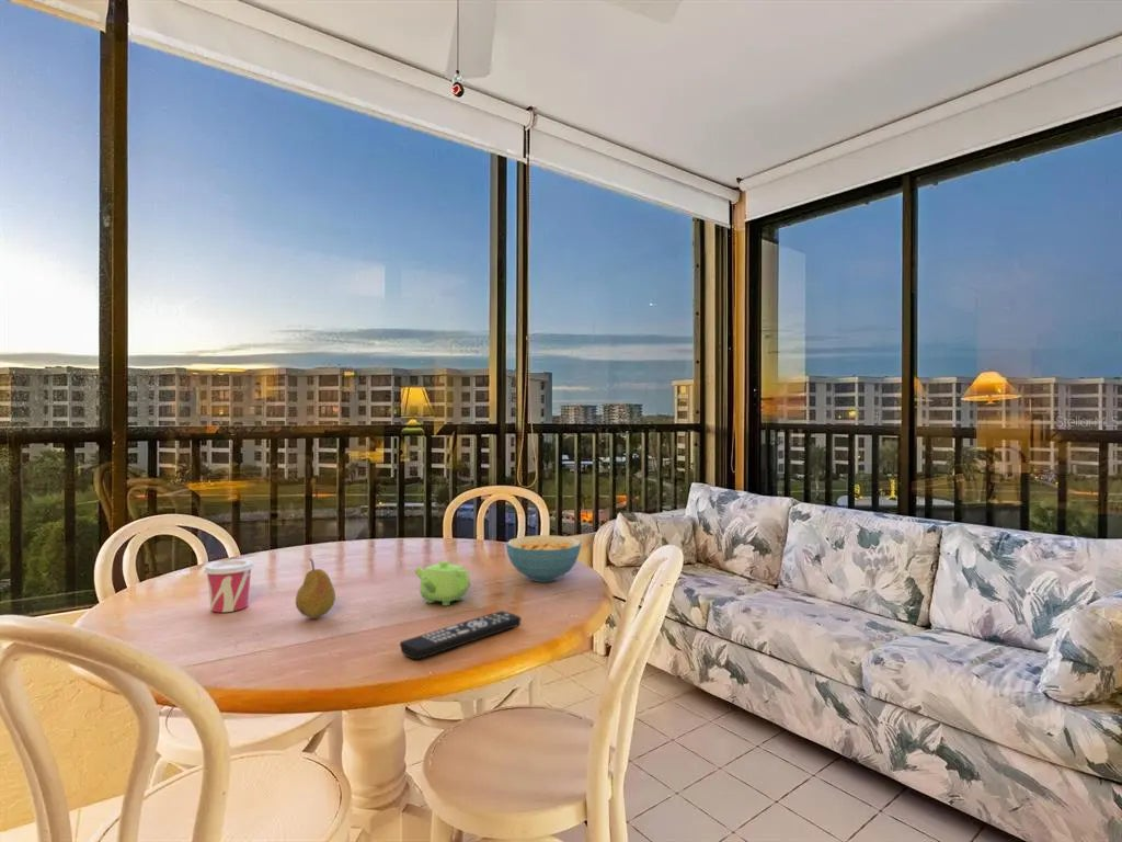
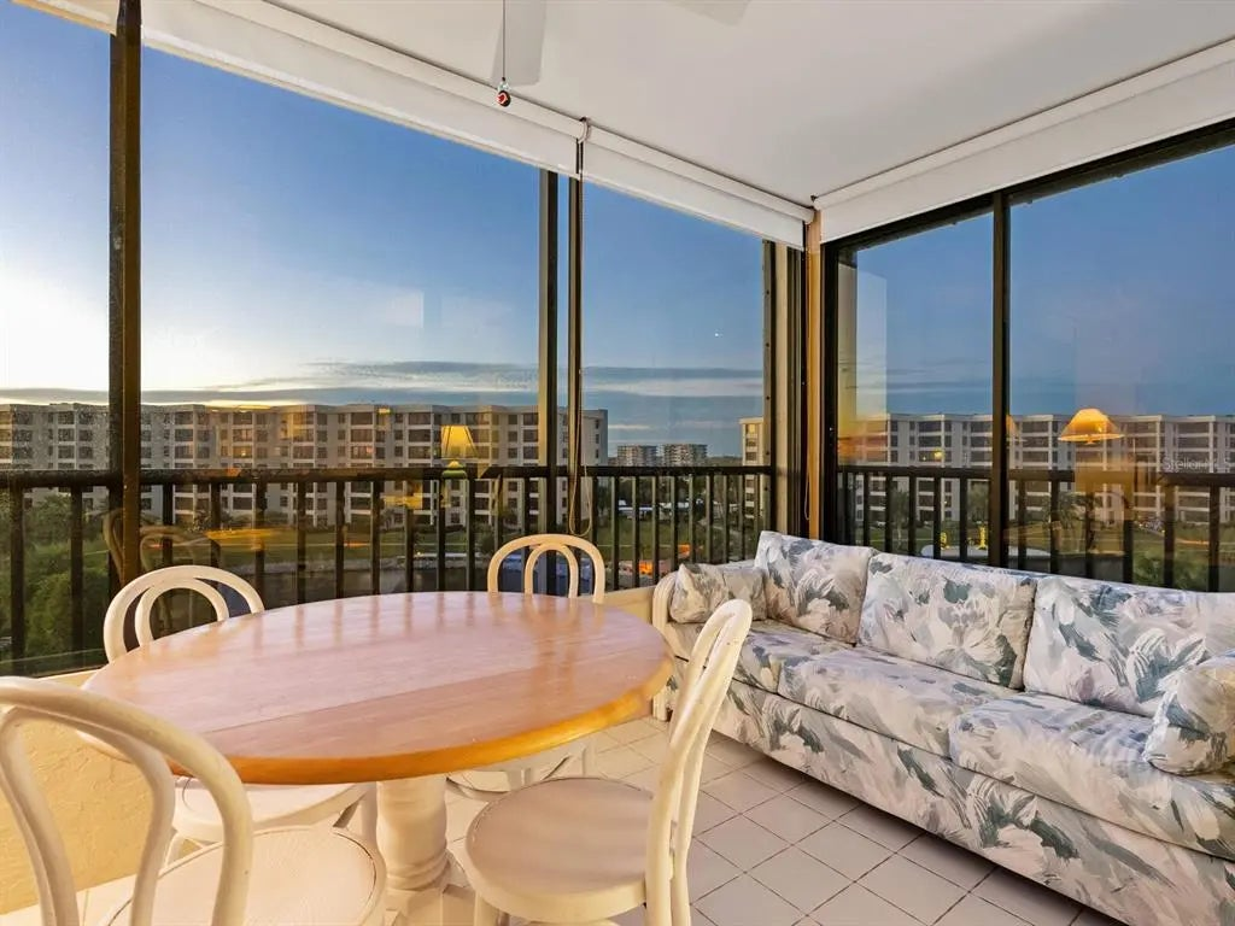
- cup [203,558,255,613]
- cereal bowl [505,534,582,583]
- teapot [413,560,472,607]
- remote control [399,610,522,660]
- fruit [295,557,336,619]
